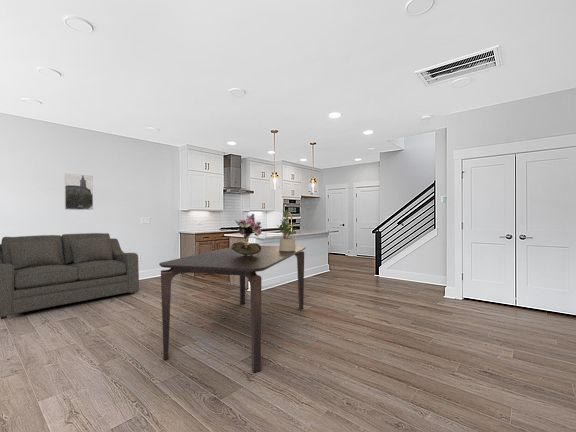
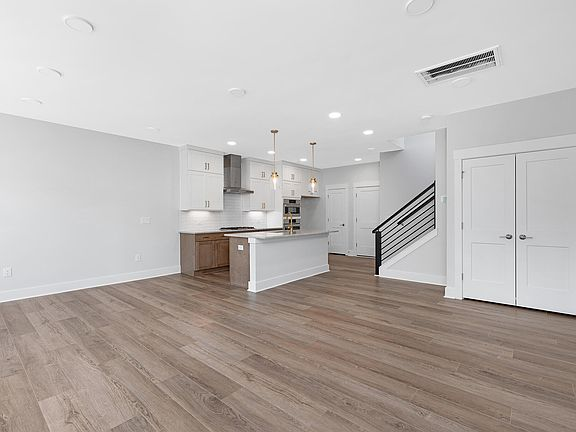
- bouquet [227,213,263,256]
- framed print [64,173,94,211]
- sofa [0,232,140,320]
- potted plant [276,209,297,252]
- dining table [158,245,307,373]
